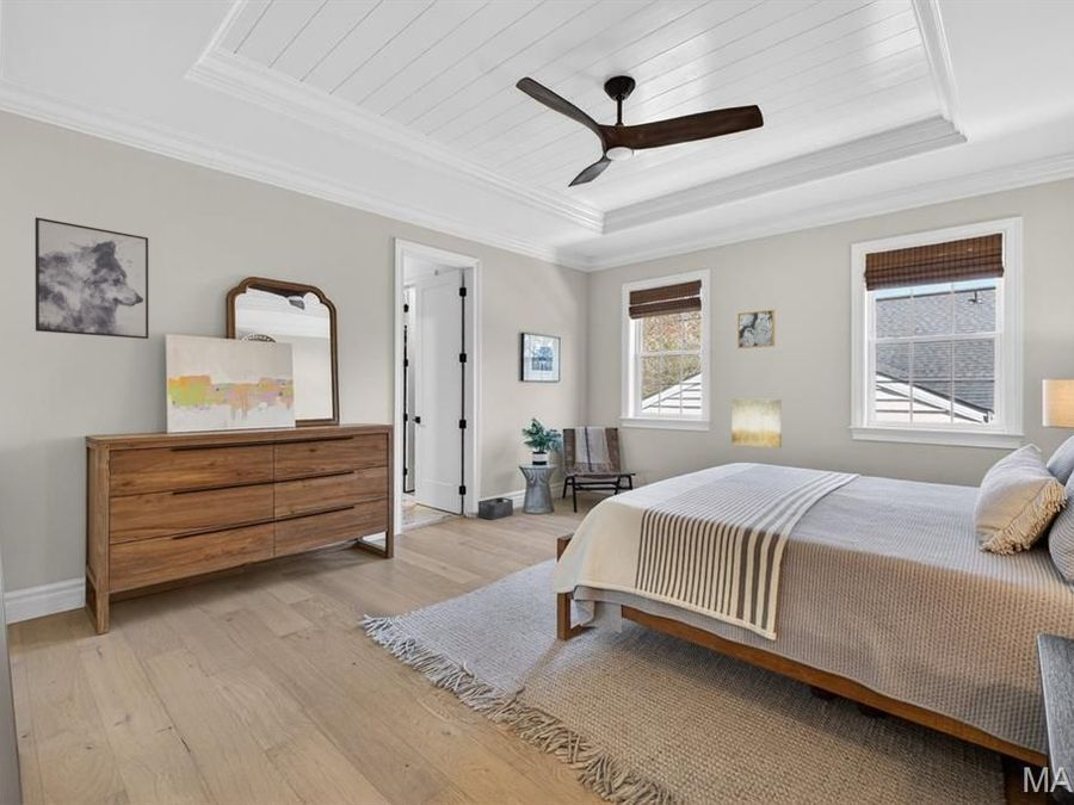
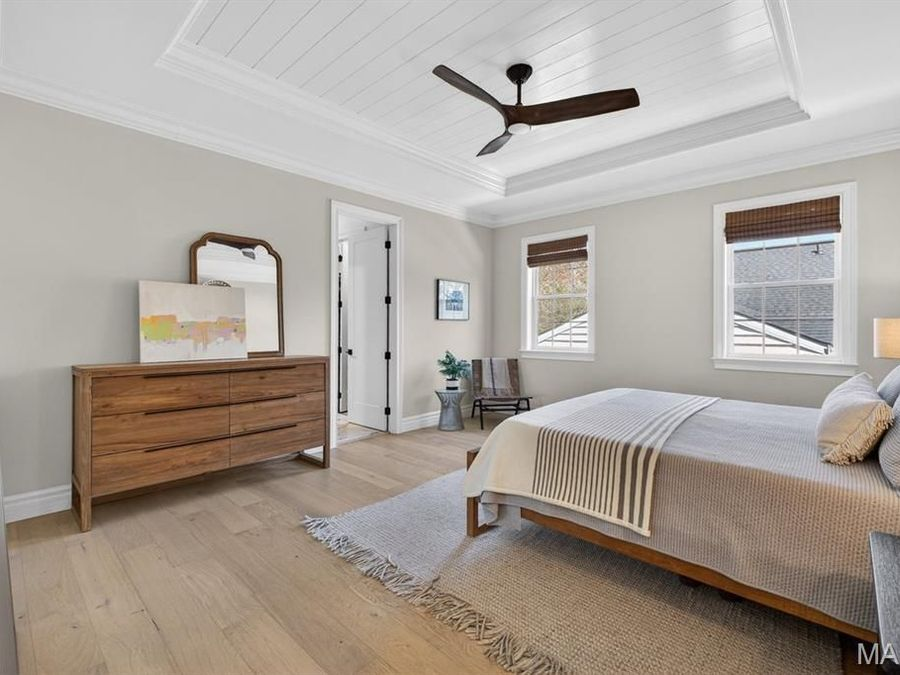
- wall art [736,309,776,349]
- wall art [35,216,149,340]
- storage bin [477,496,514,520]
- wall art [730,398,783,448]
